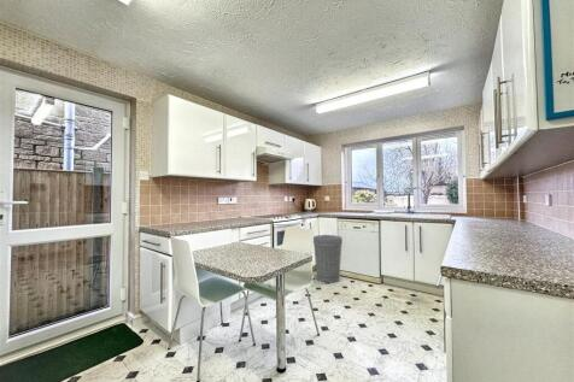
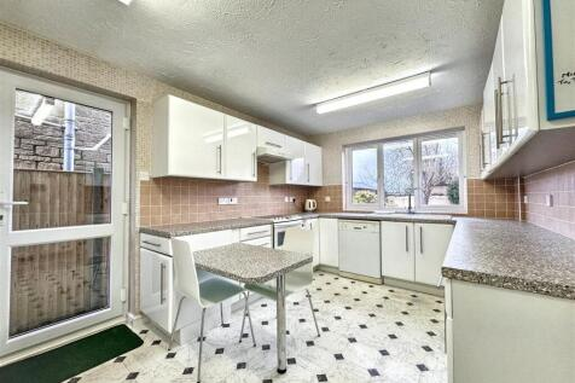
- trash can [312,234,344,284]
